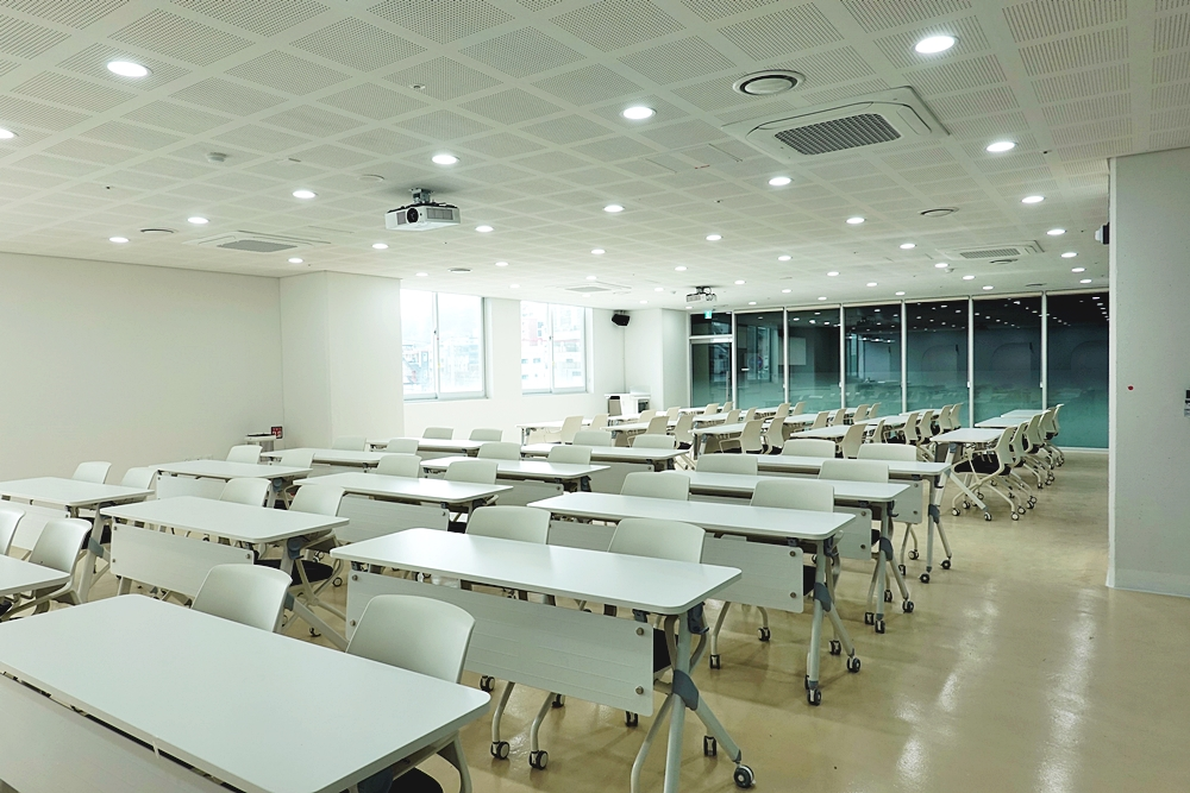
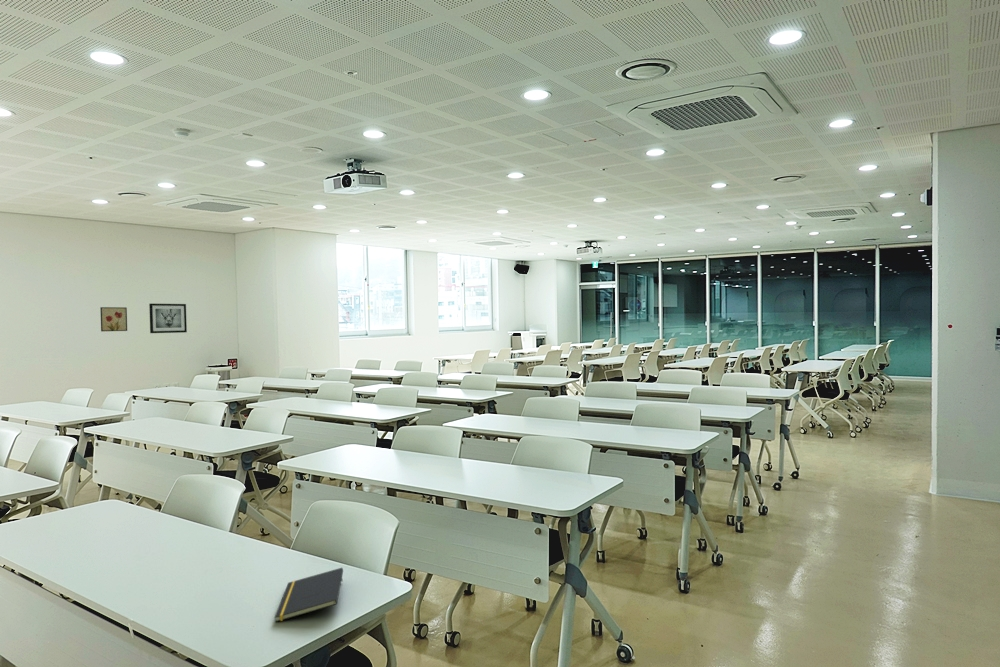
+ notepad [274,567,344,623]
+ wall art [99,306,128,332]
+ wall art [148,303,188,334]
